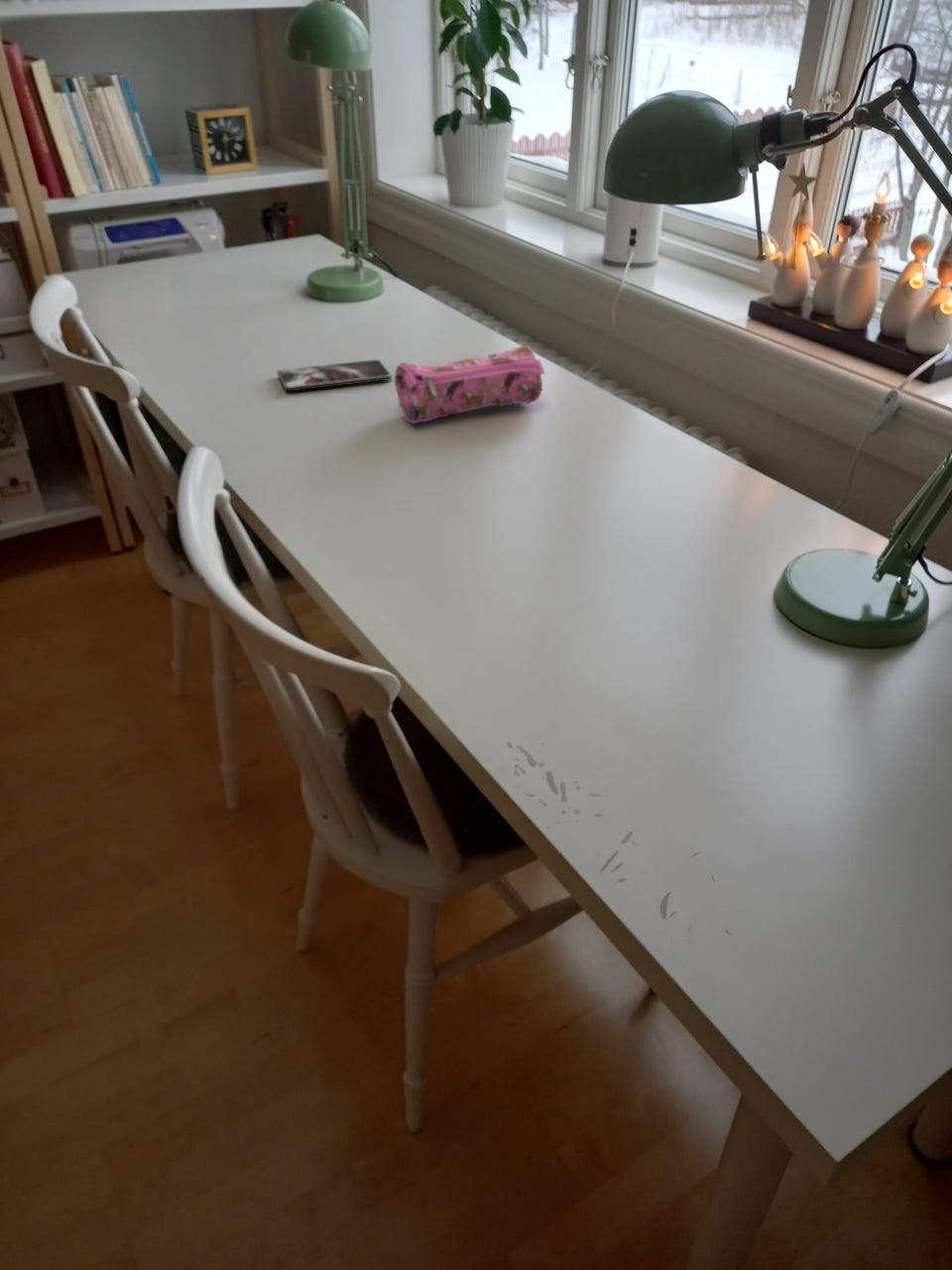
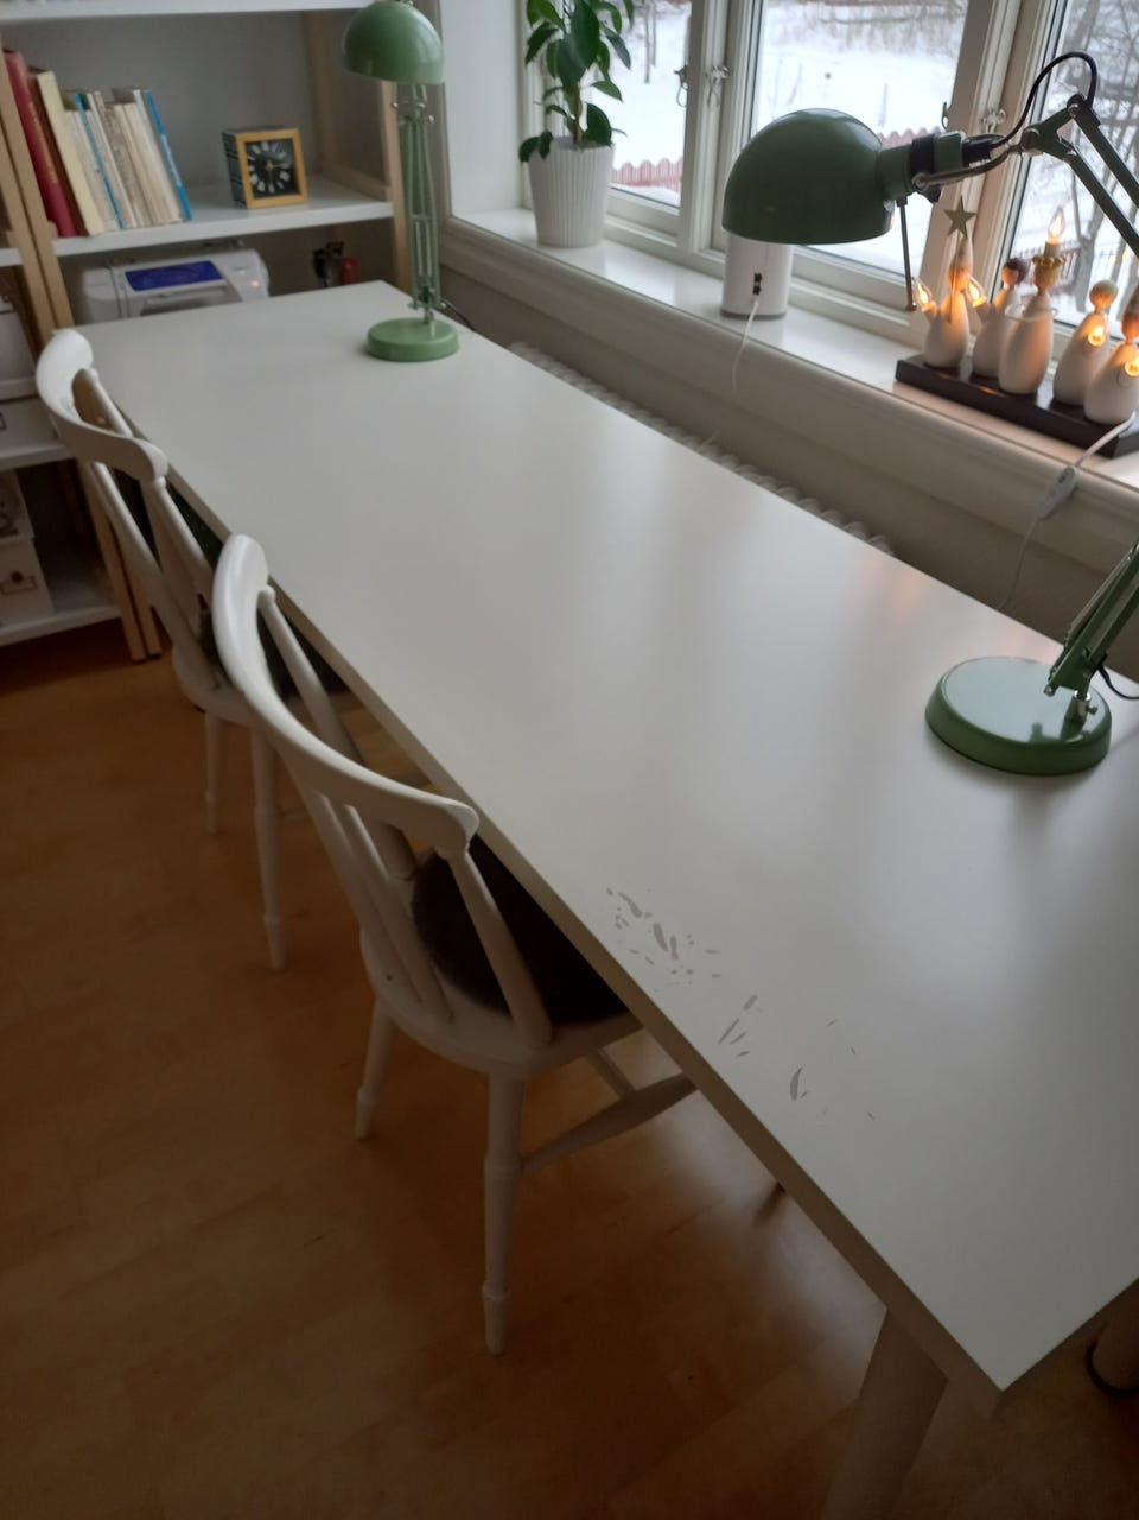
- smartphone [277,359,393,392]
- pencil case [394,344,546,425]
